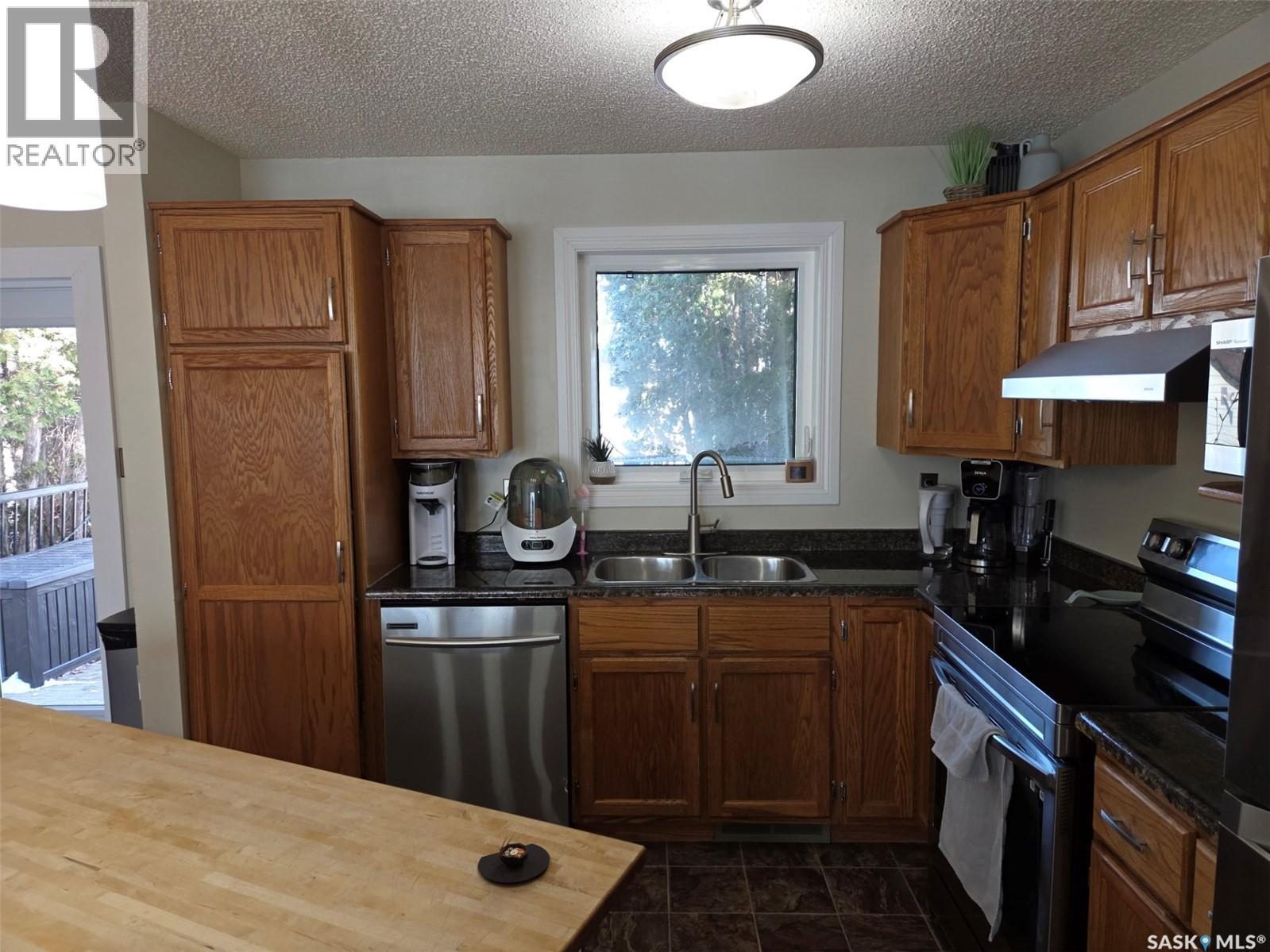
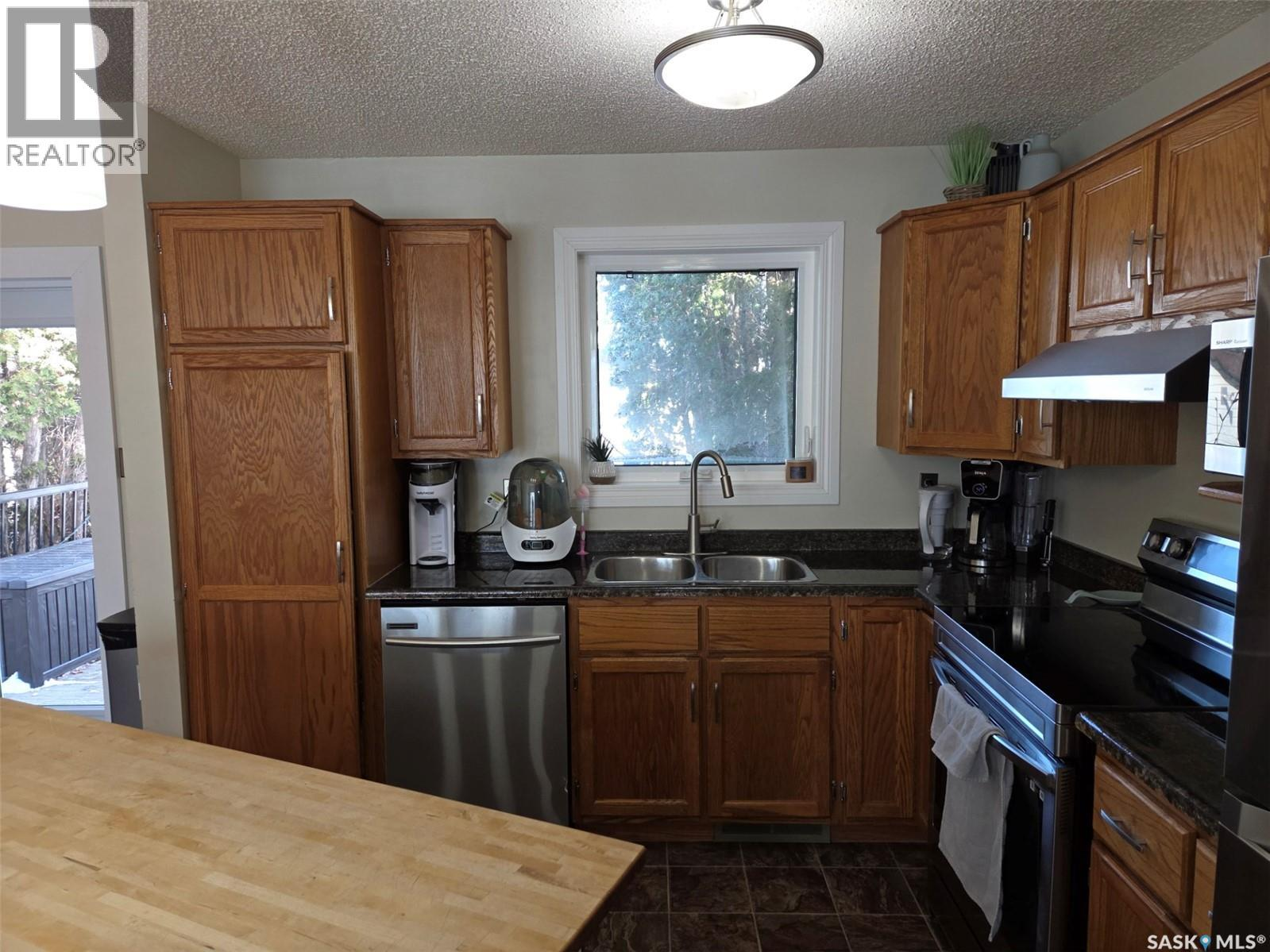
- bowl [477,834,550,884]
